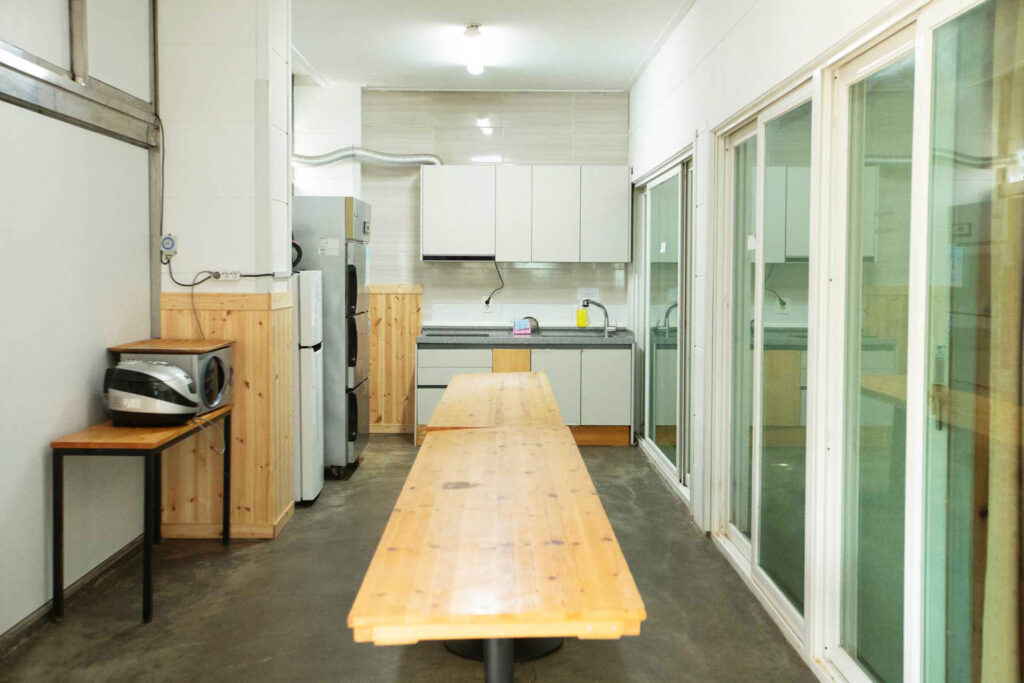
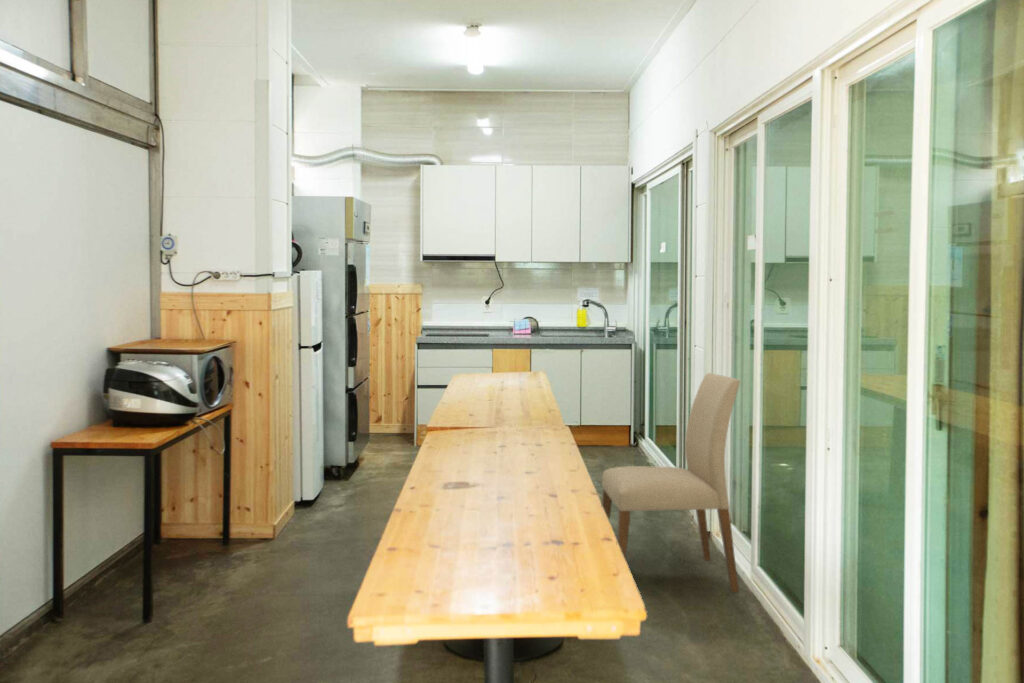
+ chair [601,372,741,594]
